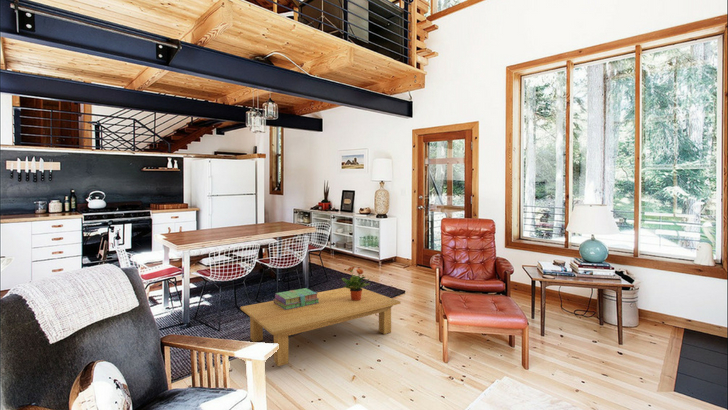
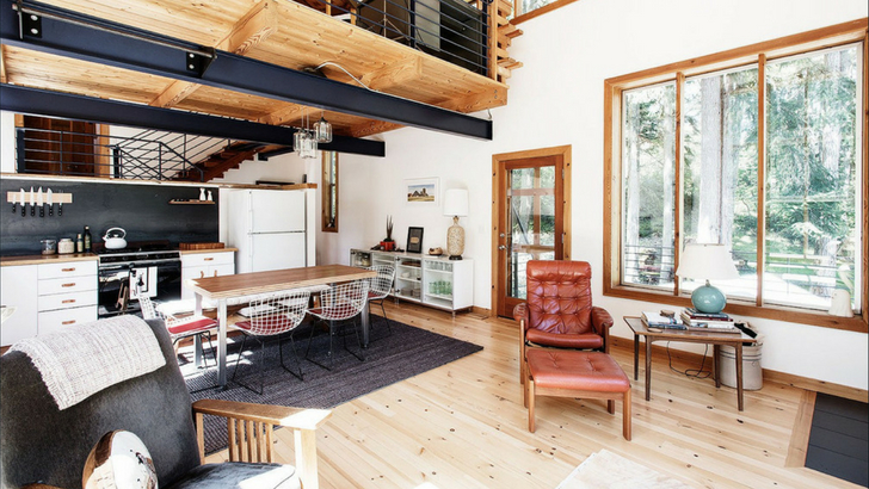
- stack of books [273,287,319,310]
- coffee table [240,287,402,367]
- potted plant [341,266,371,301]
